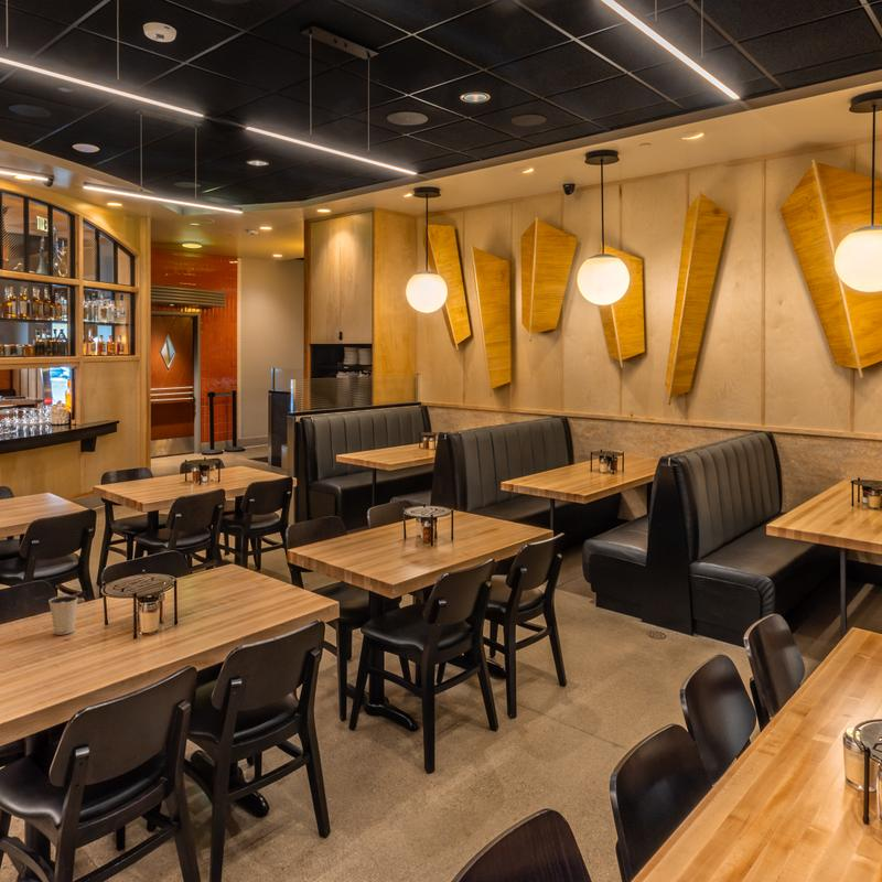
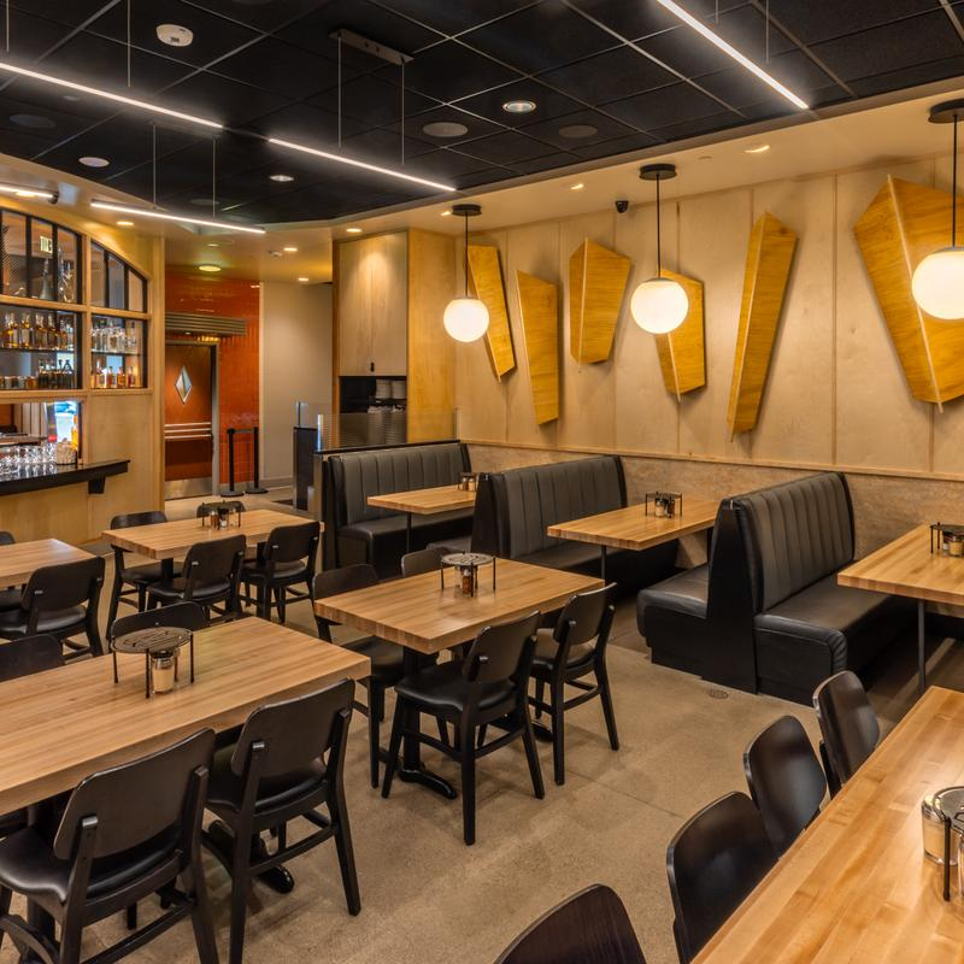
- dixie cup [47,594,79,635]
